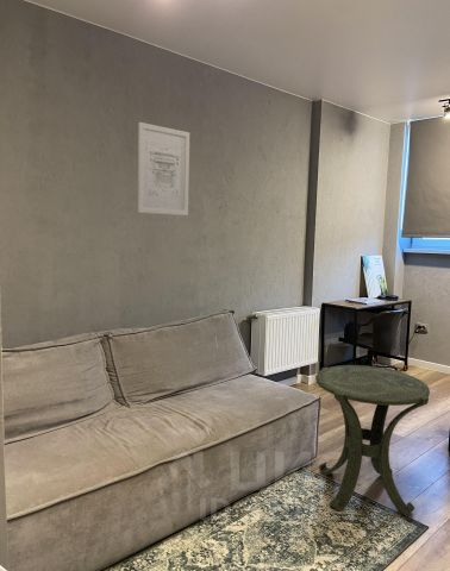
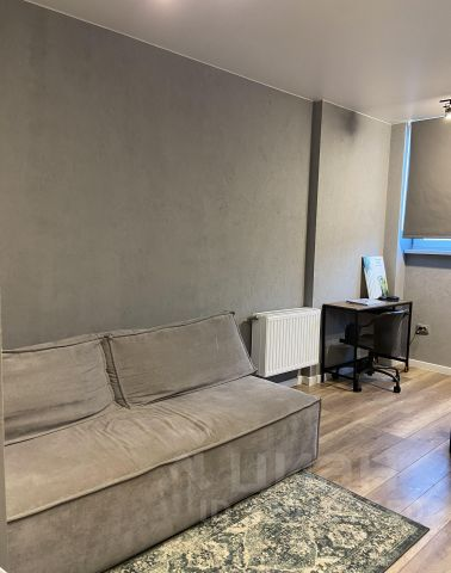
- side table [314,364,431,516]
- wall art [137,121,190,217]
